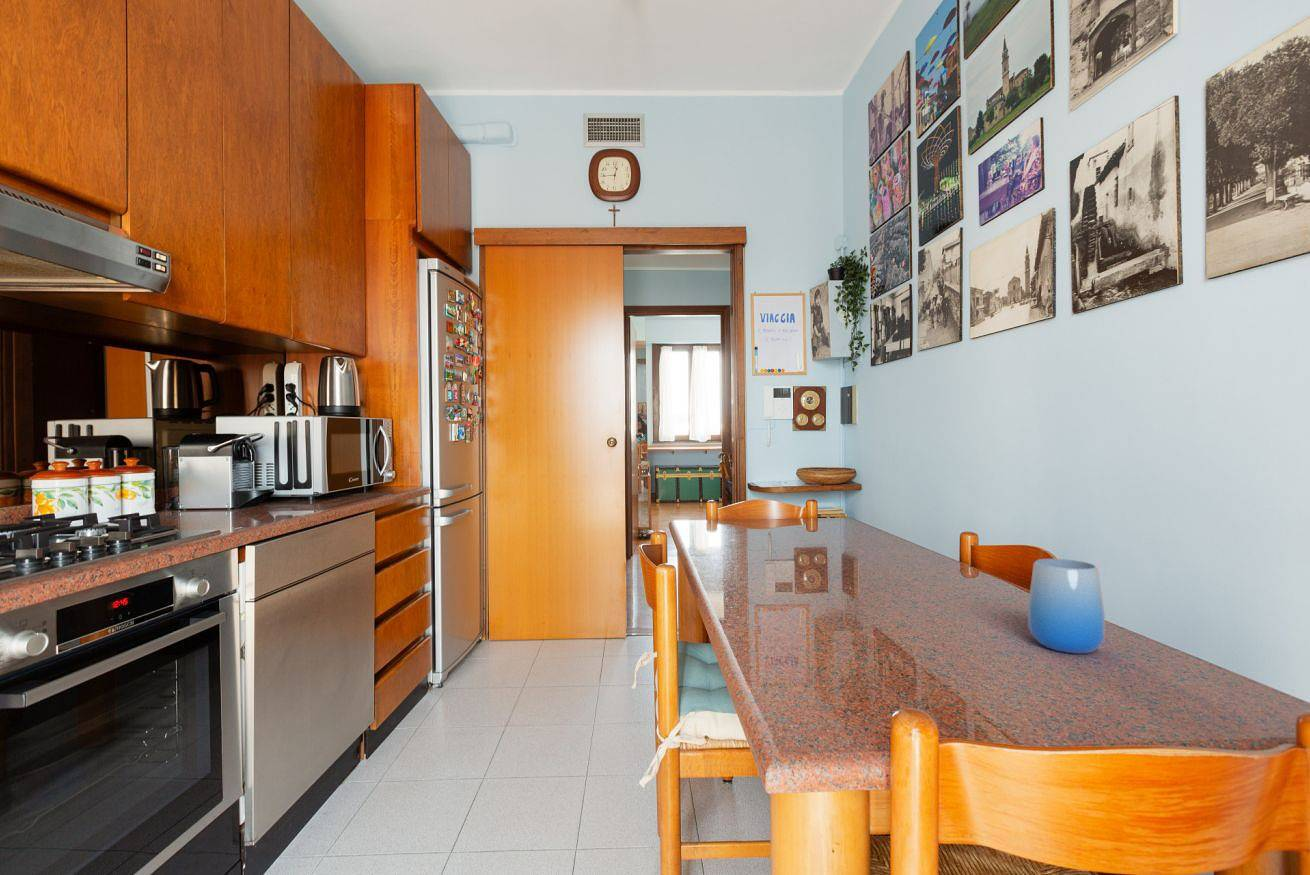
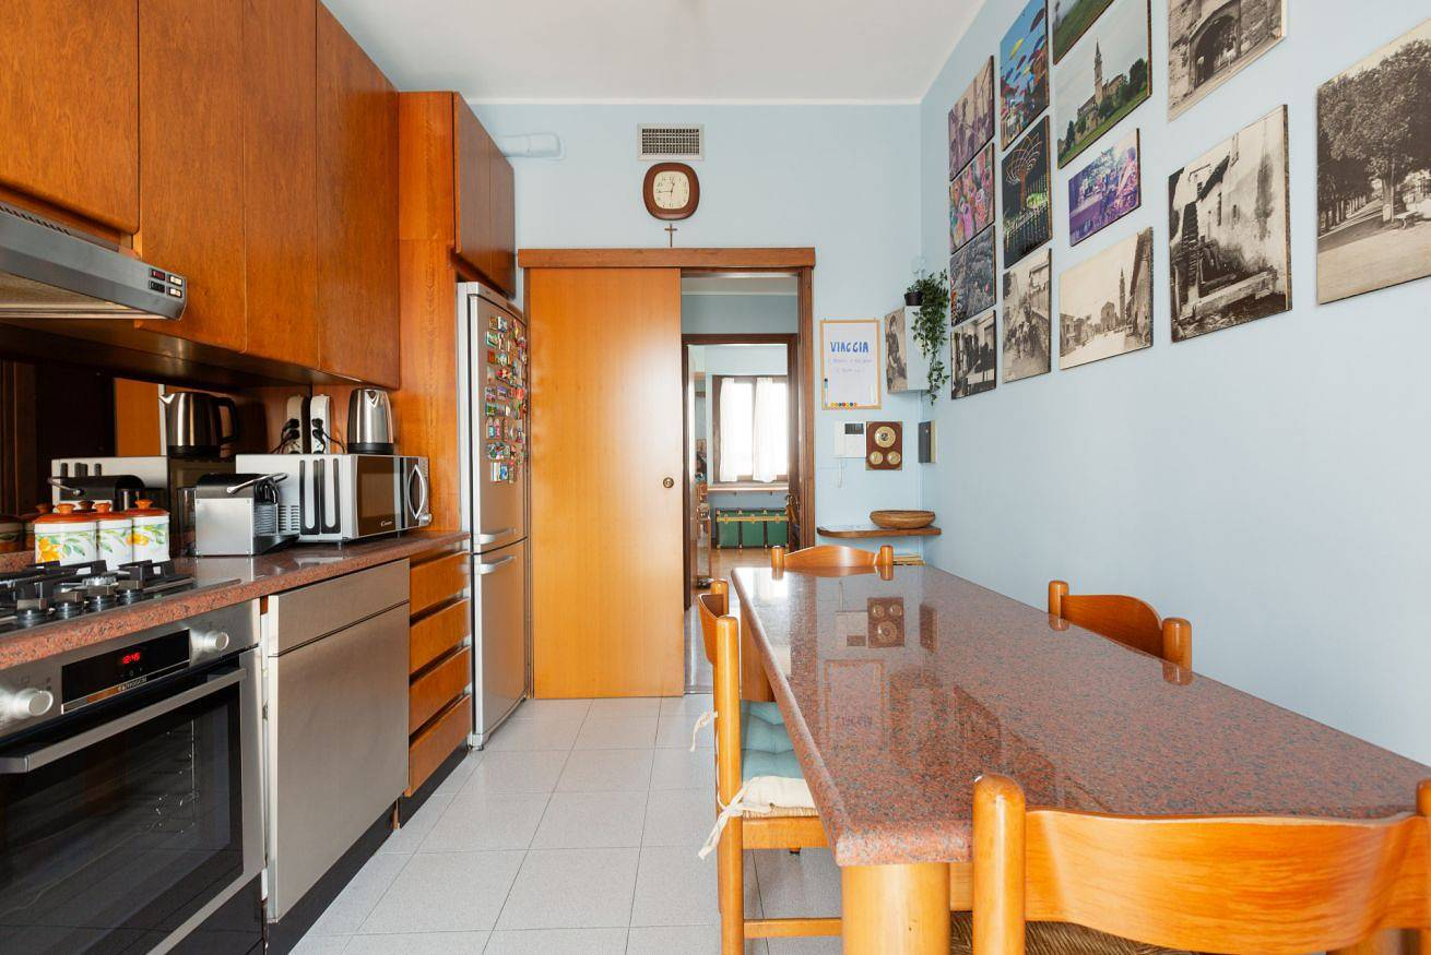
- cup [1027,558,1106,654]
